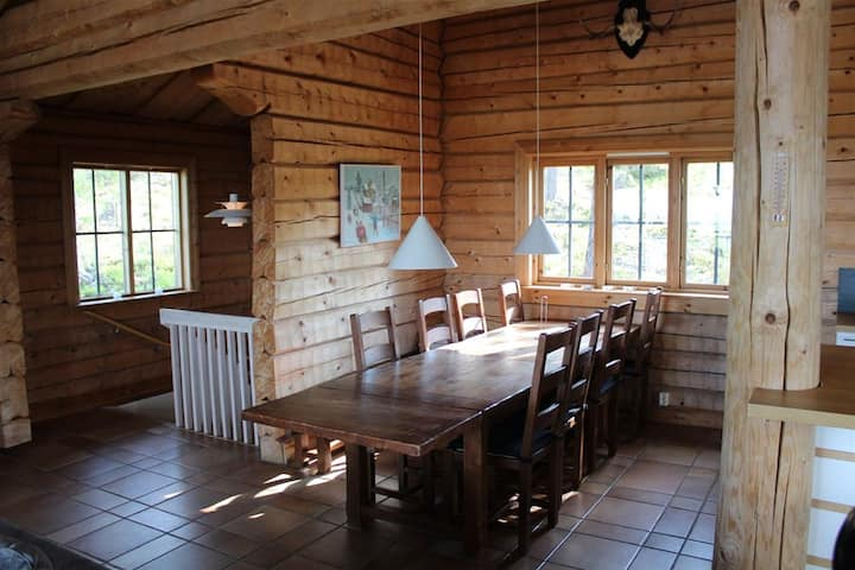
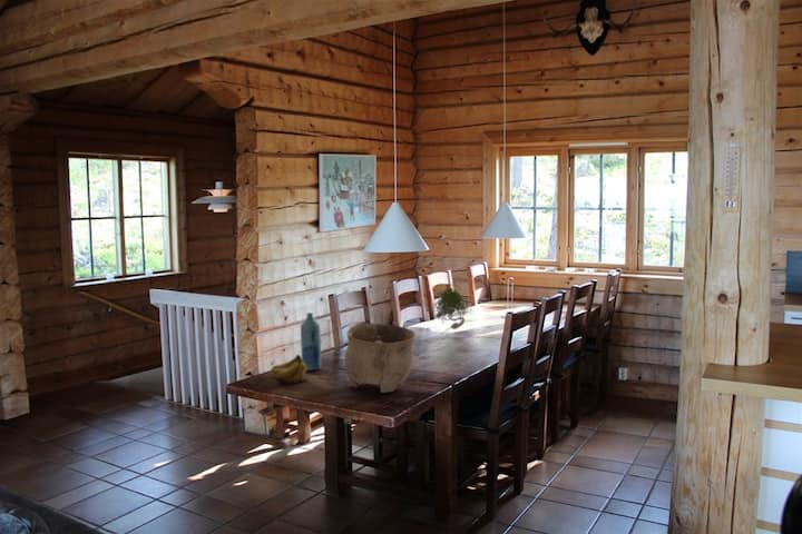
+ bowl [343,323,417,394]
+ fruit [271,354,307,384]
+ plant [431,280,473,336]
+ bottle [300,312,322,372]
